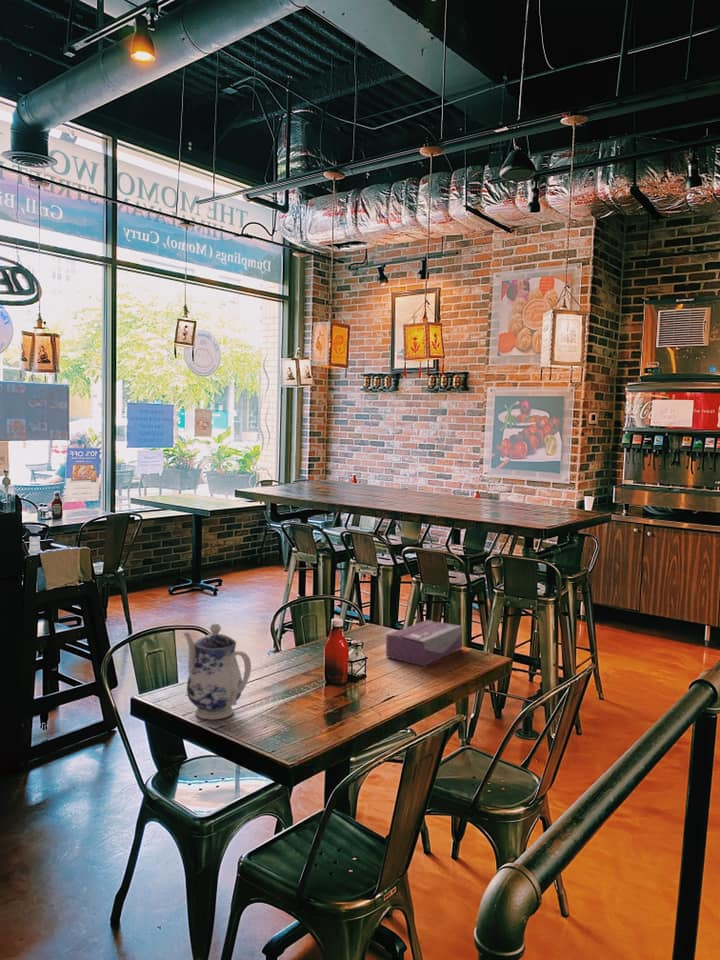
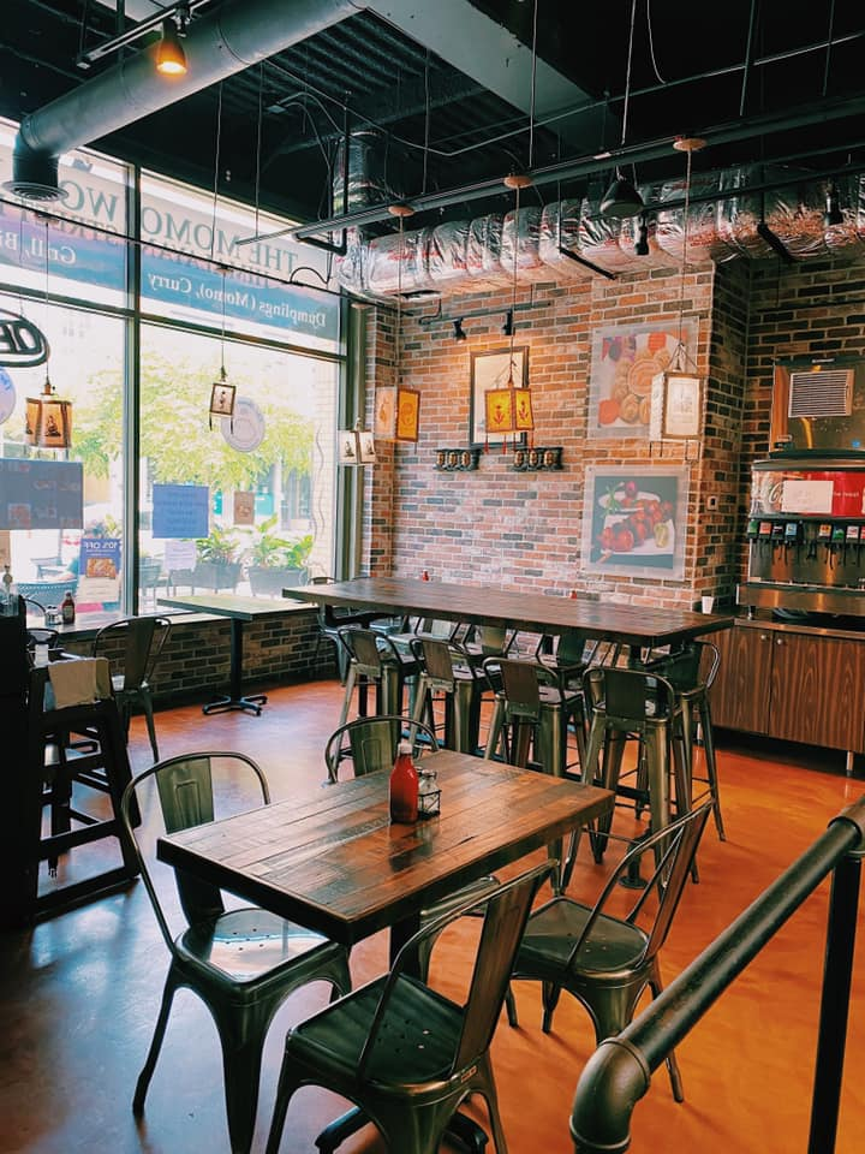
- tissue box [385,619,463,667]
- teapot [182,622,252,721]
